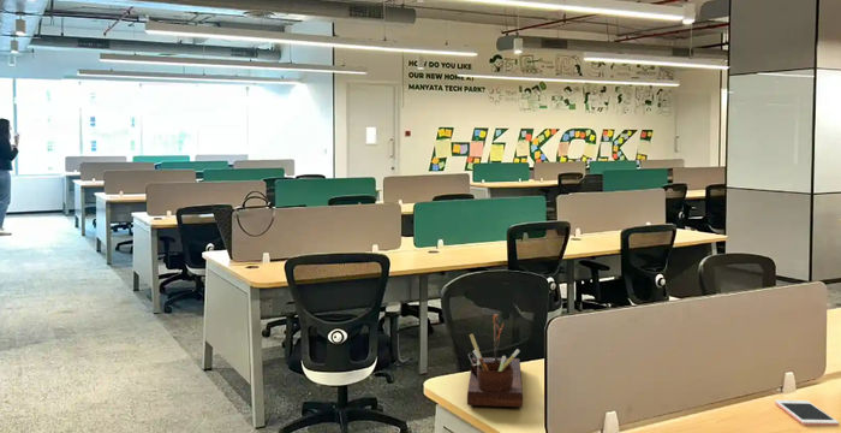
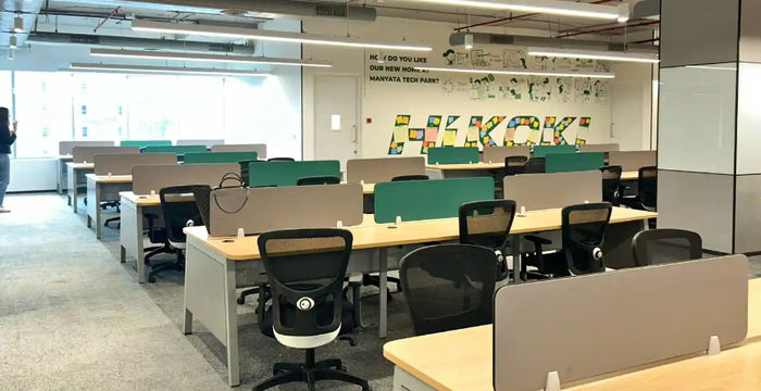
- cell phone [774,399,840,427]
- desk organizer [466,314,524,408]
